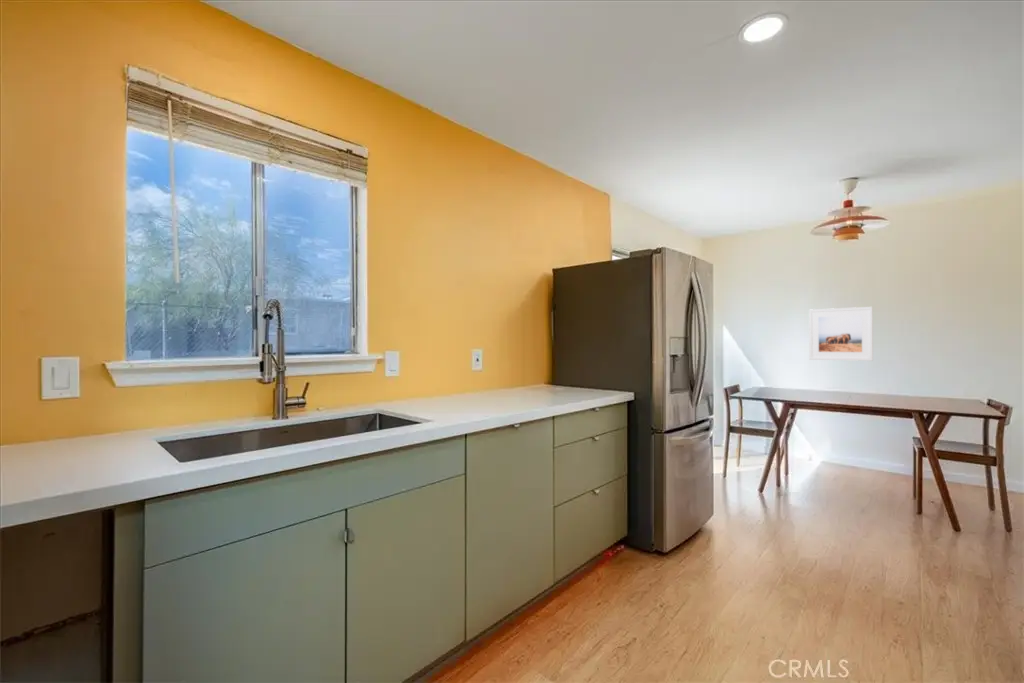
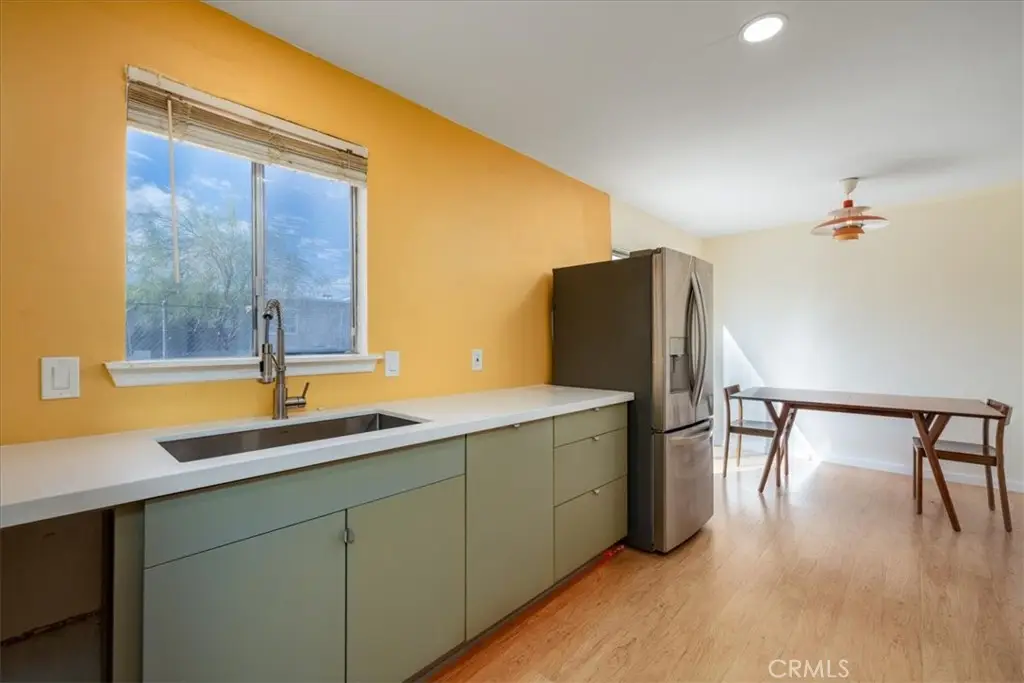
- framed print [808,306,874,362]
